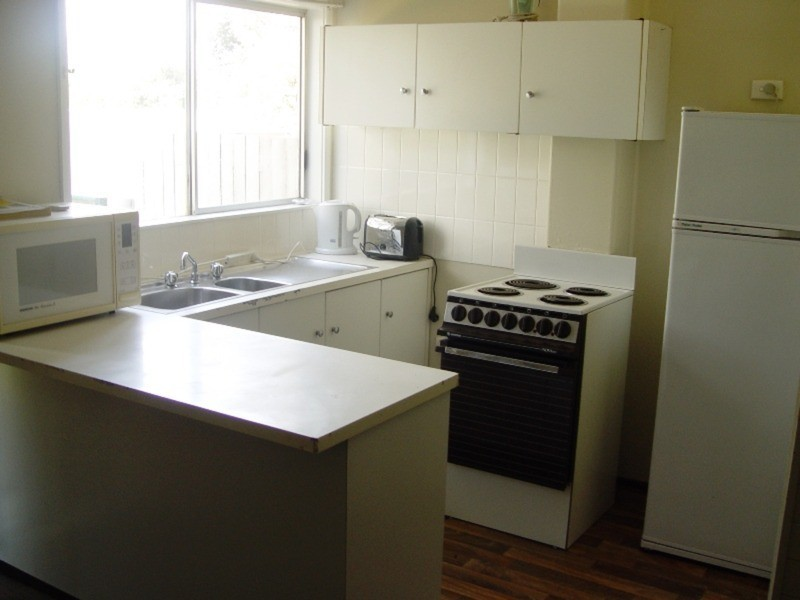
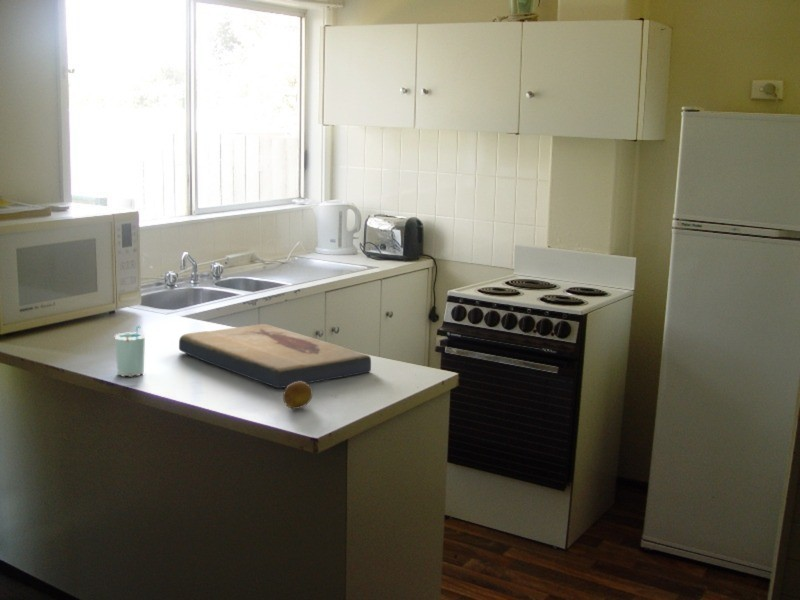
+ fish fossil [178,323,372,389]
+ fruit [282,381,314,410]
+ cup [114,325,146,378]
